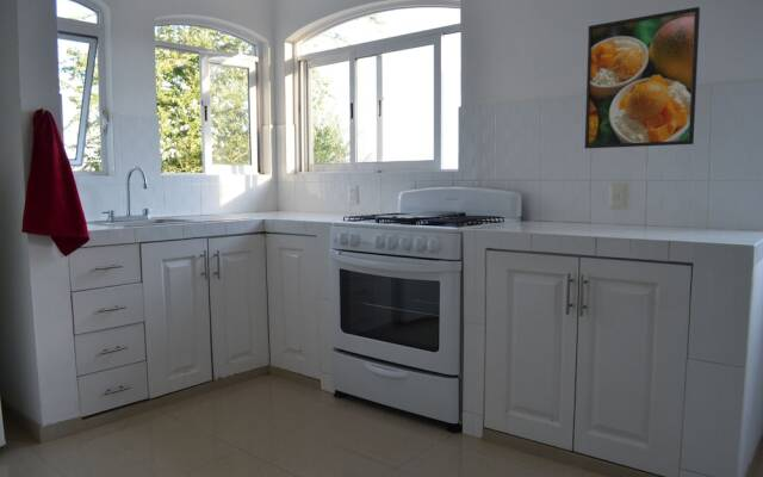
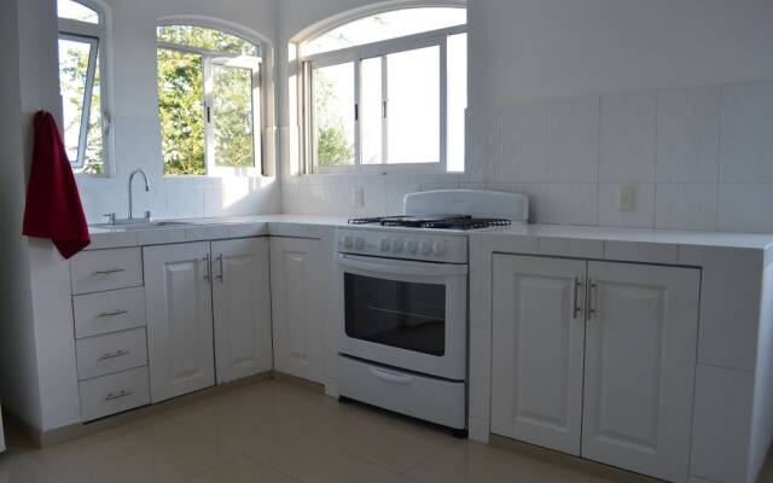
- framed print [583,6,701,149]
